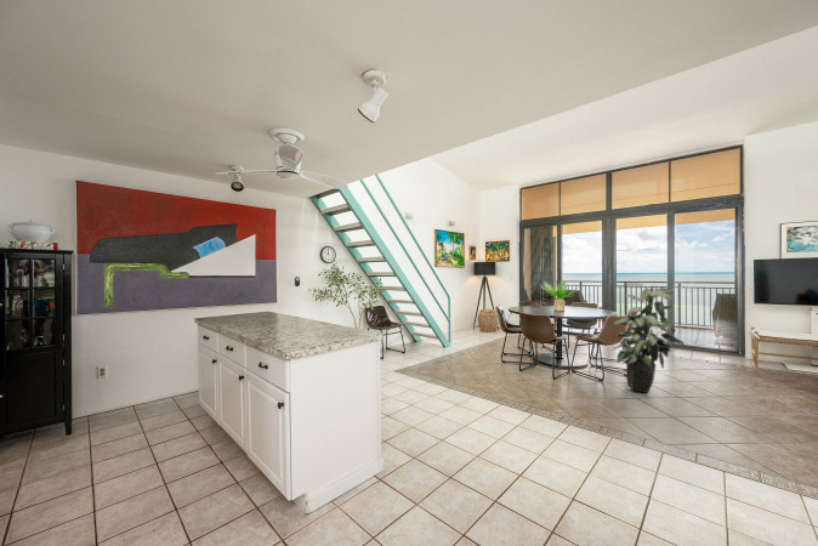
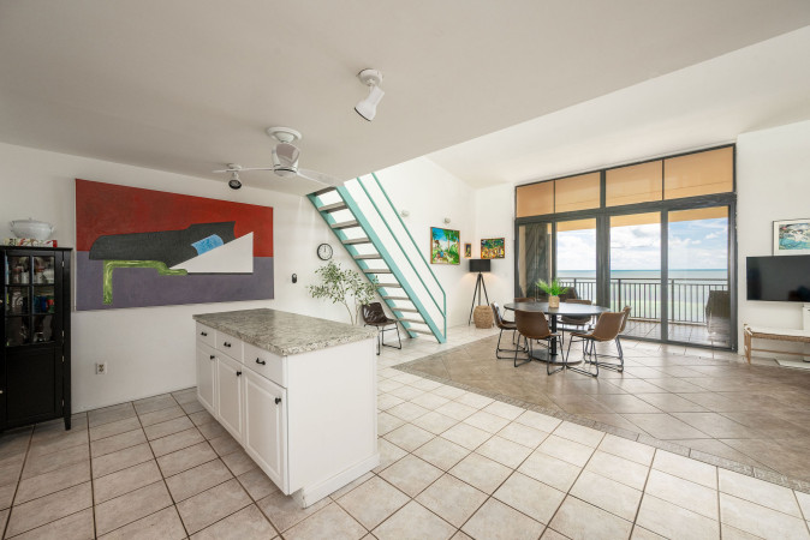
- indoor plant [612,281,686,394]
